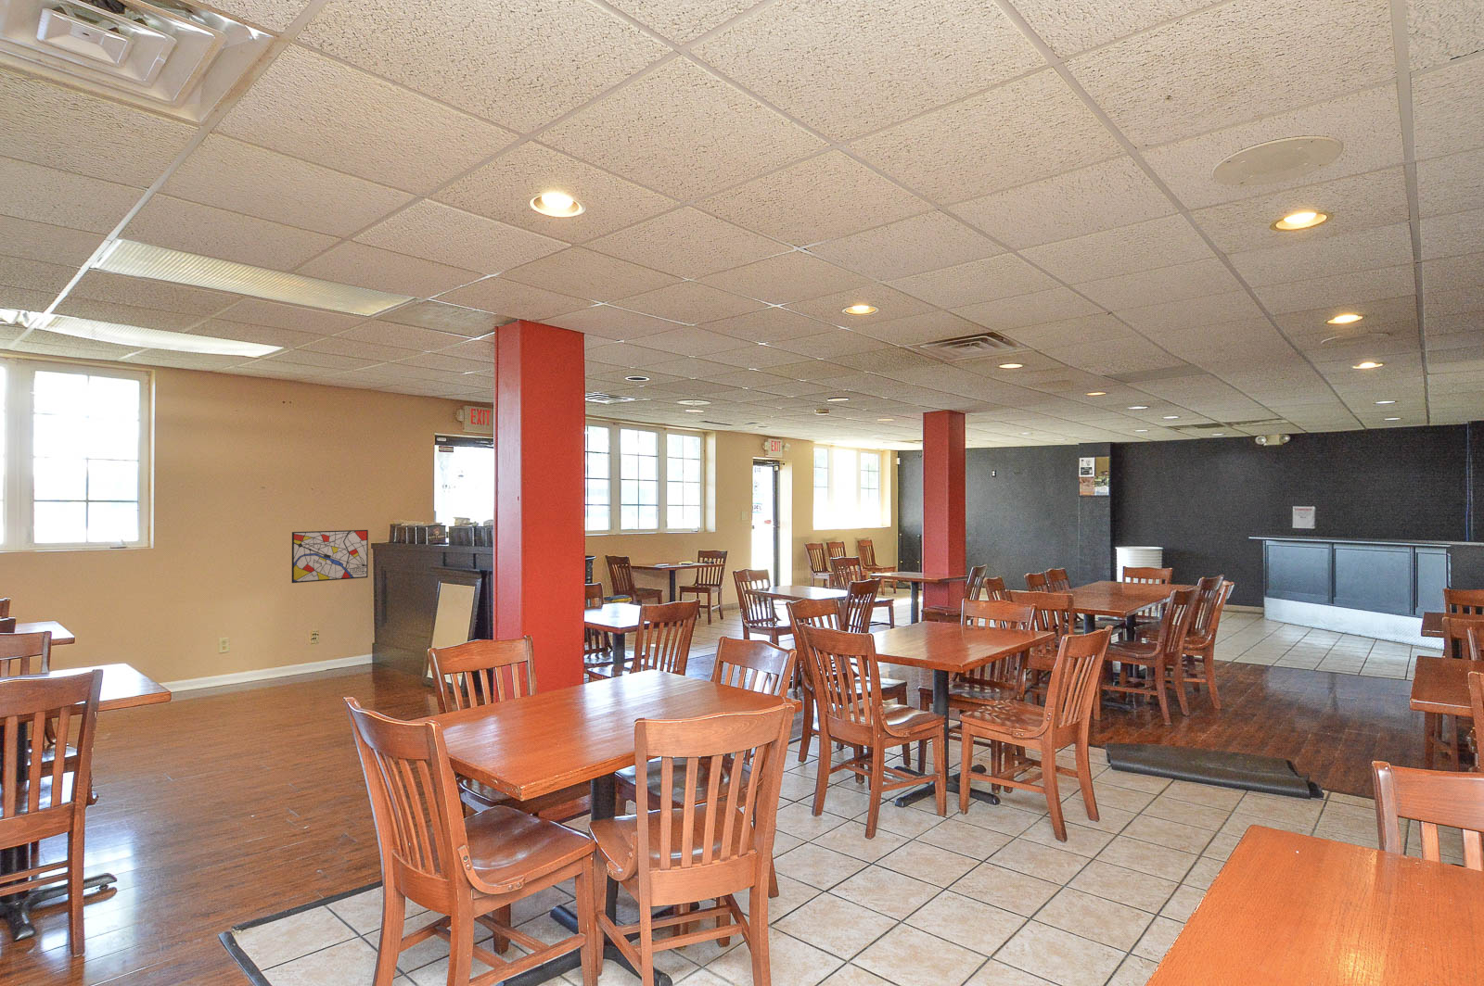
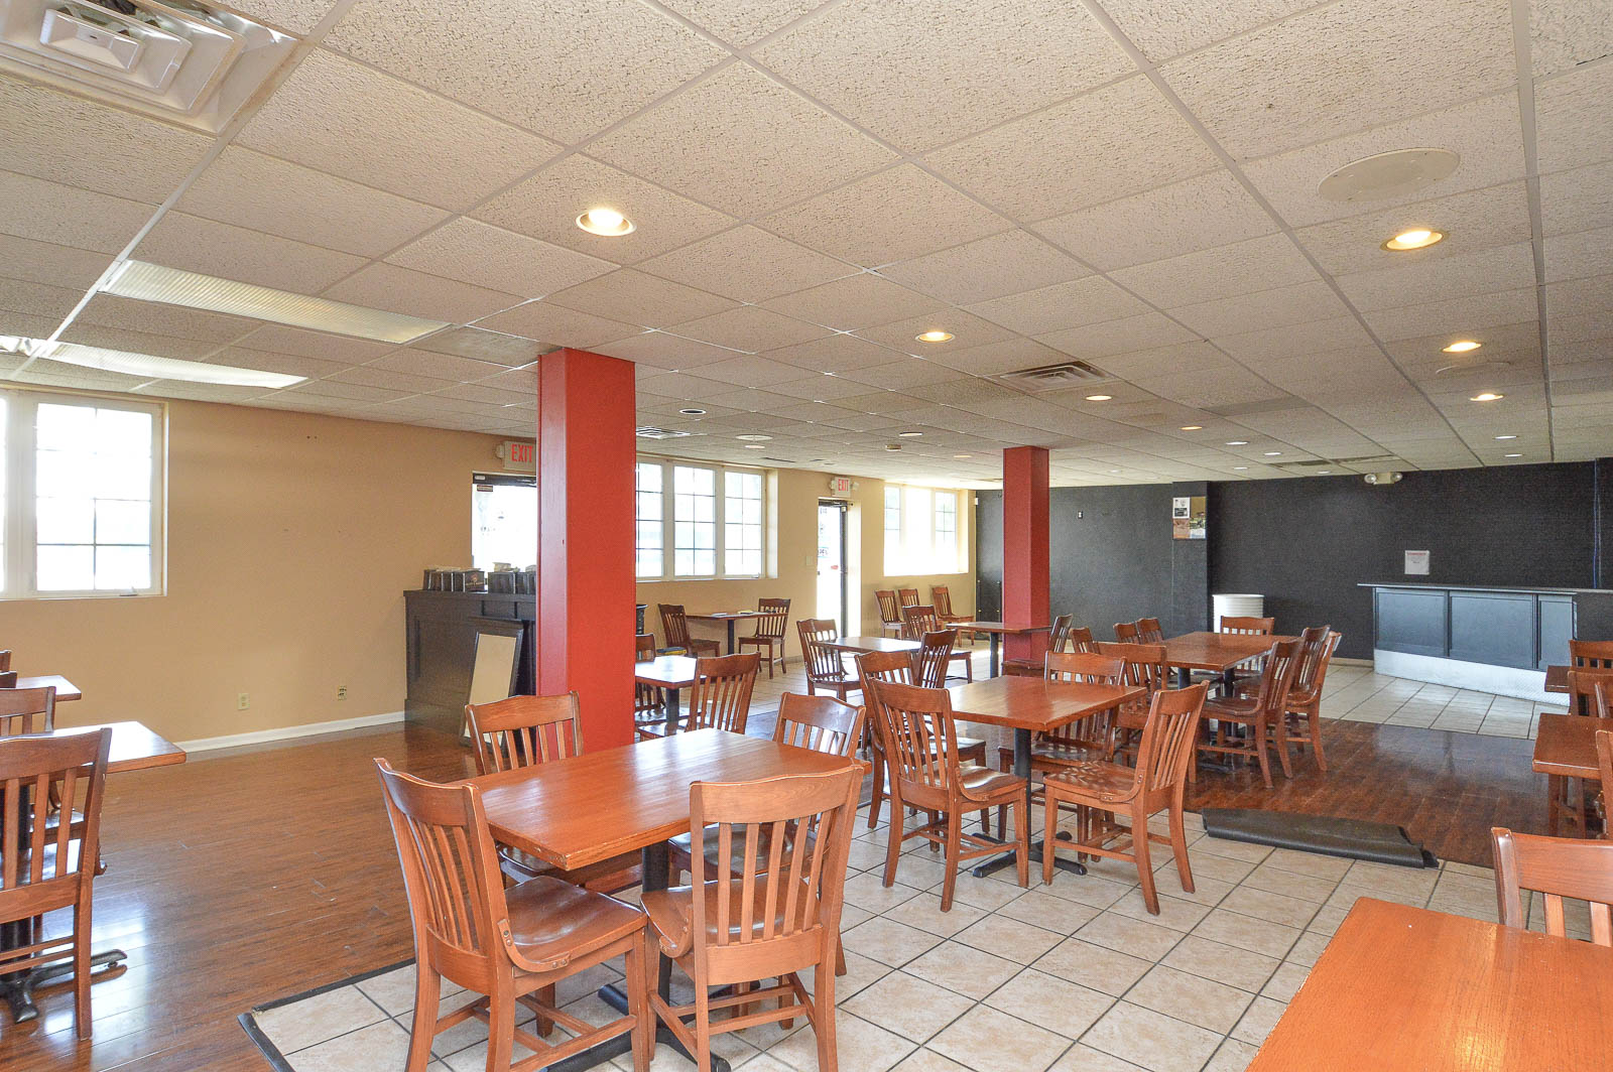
- wall art [292,529,369,584]
